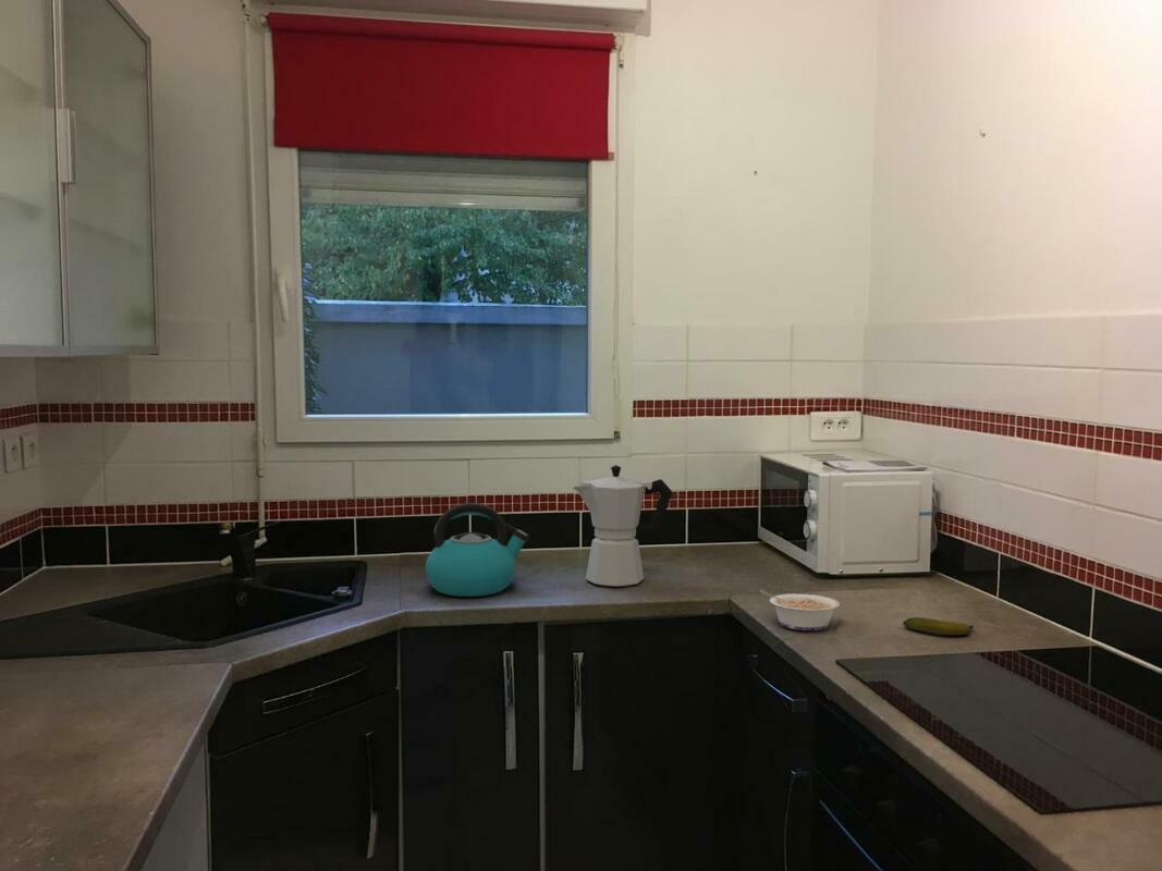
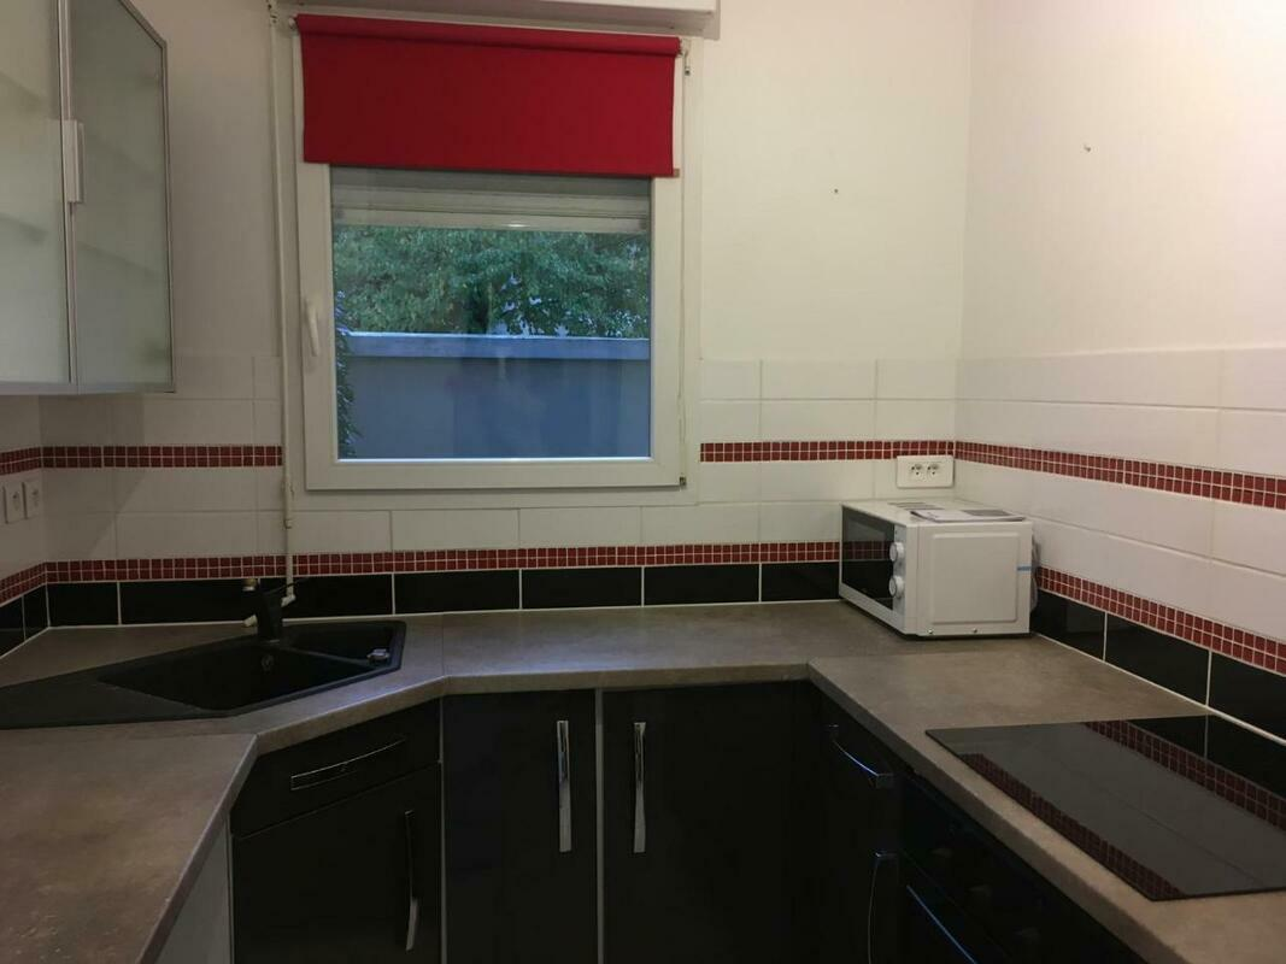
- banana [902,616,975,636]
- kettle [425,502,530,598]
- legume [758,588,841,631]
- moka pot [572,464,673,588]
